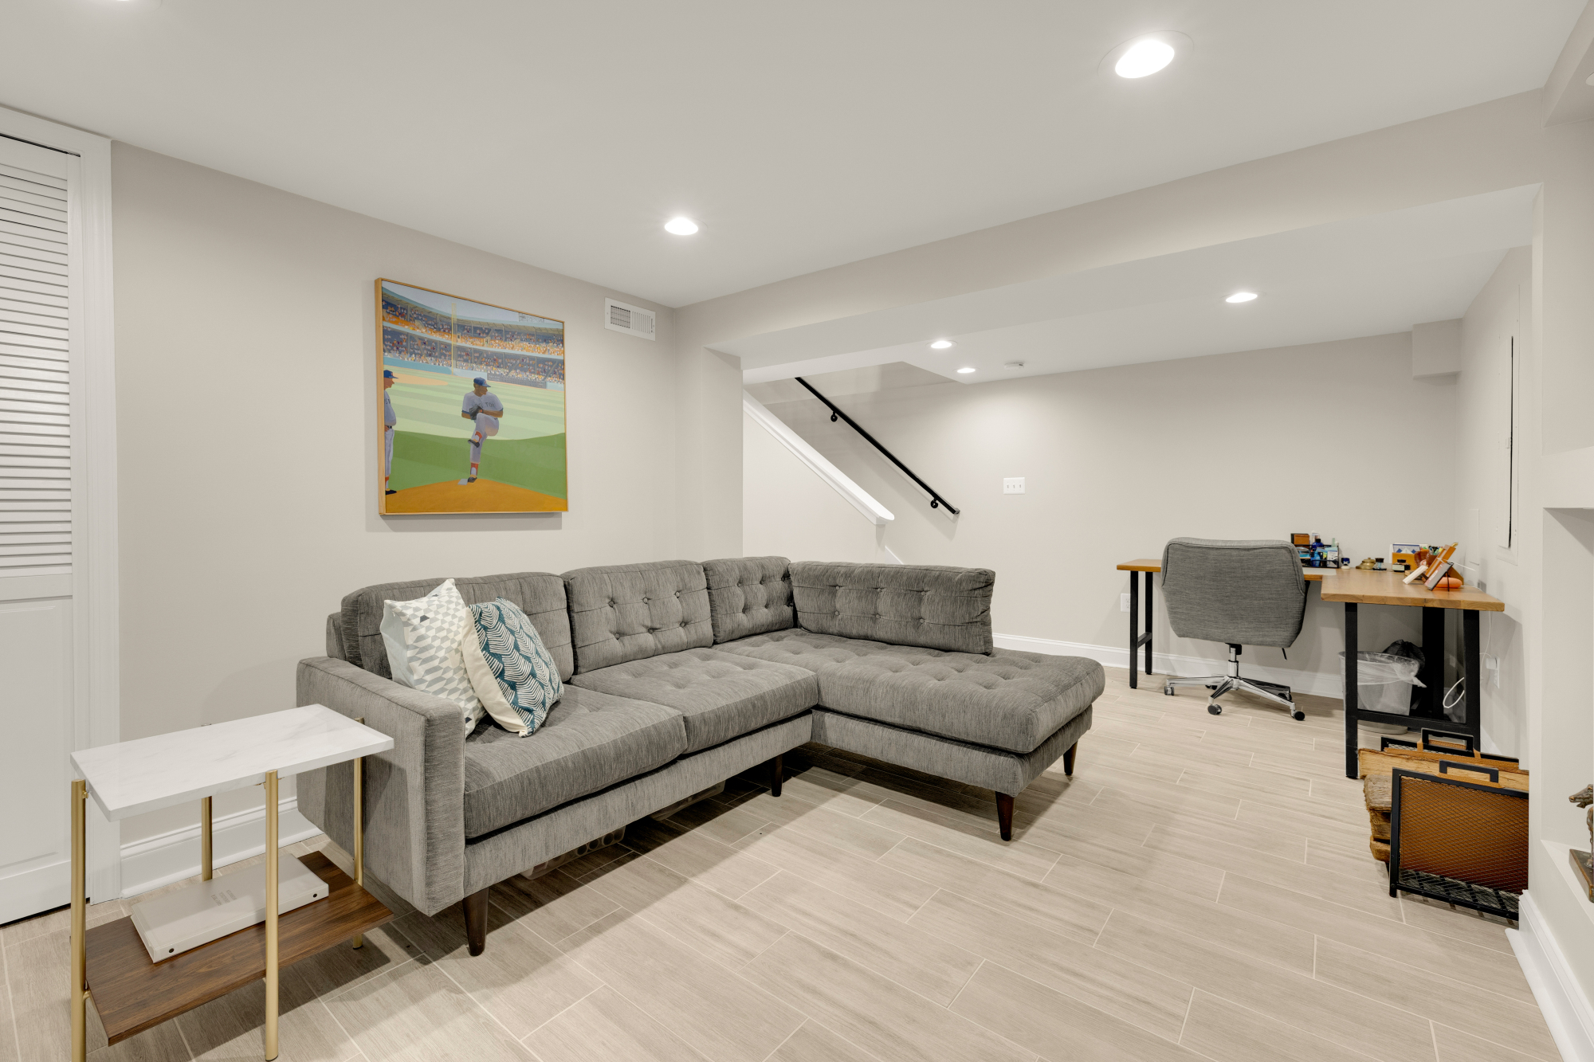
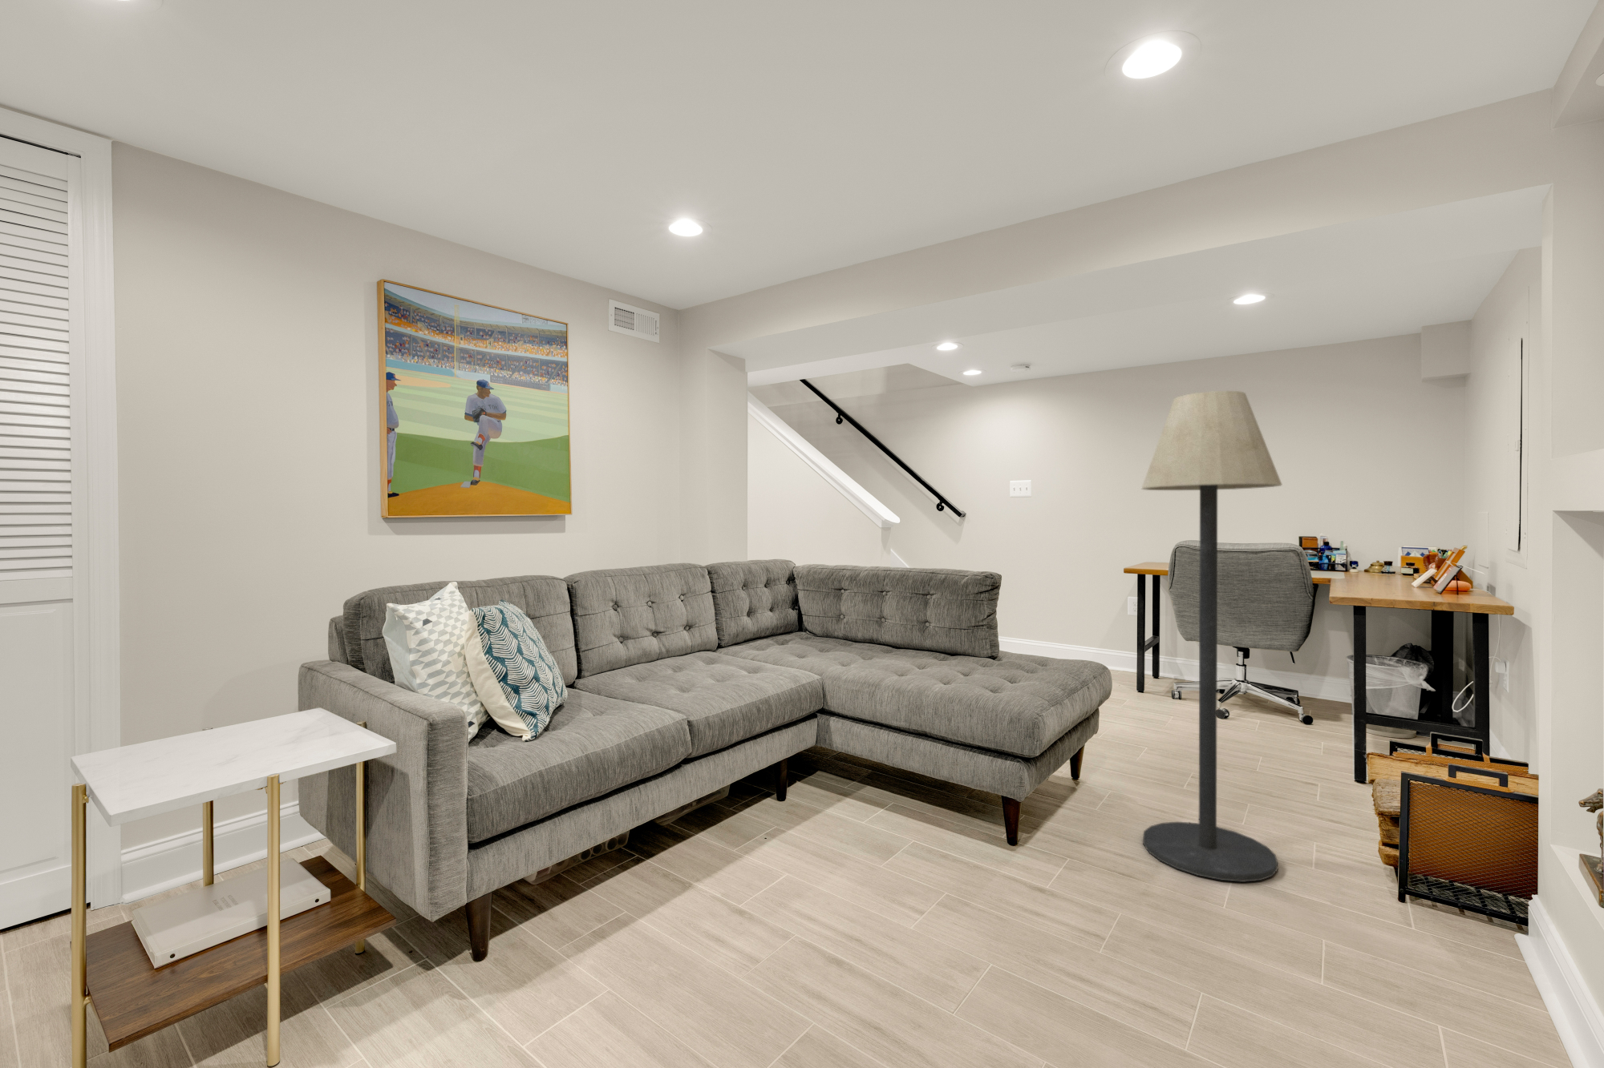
+ floor lamp [1140,390,1283,883]
